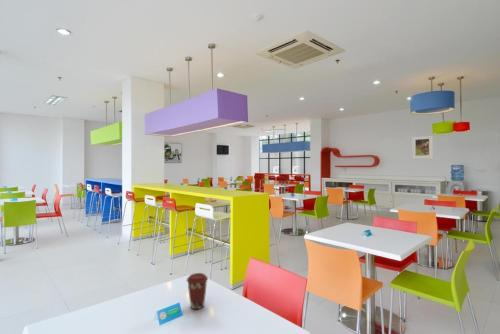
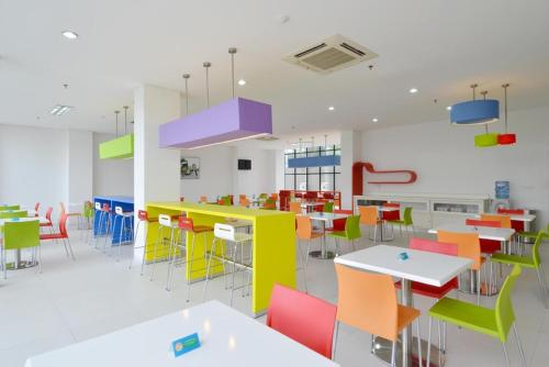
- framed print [411,135,434,160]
- coffee cup [186,272,209,310]
